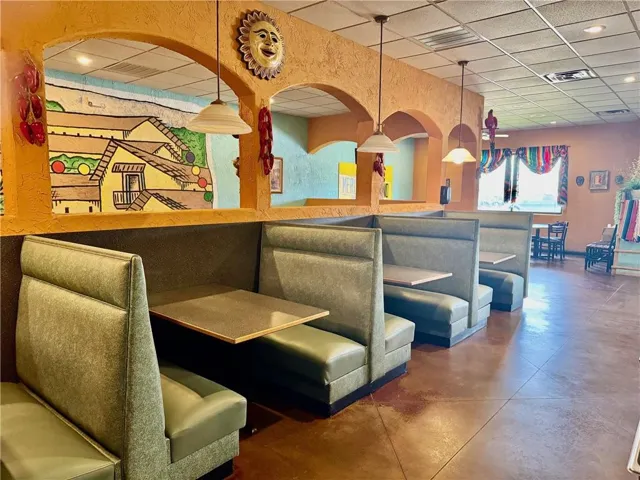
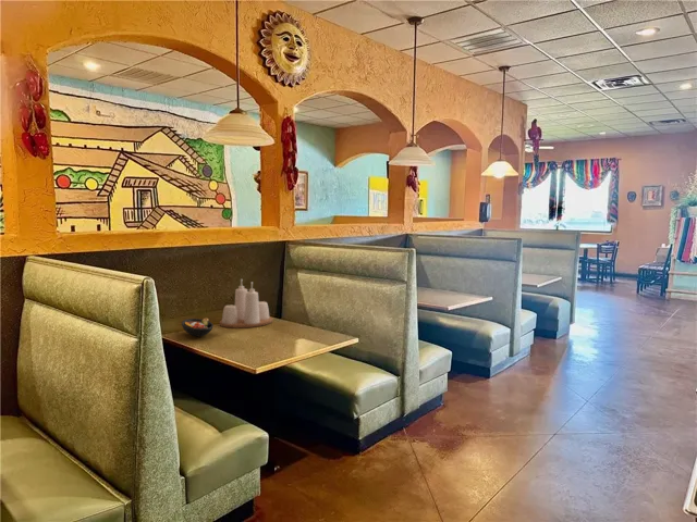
+ condiment set [219,278,273,328]
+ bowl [181,318,215,337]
